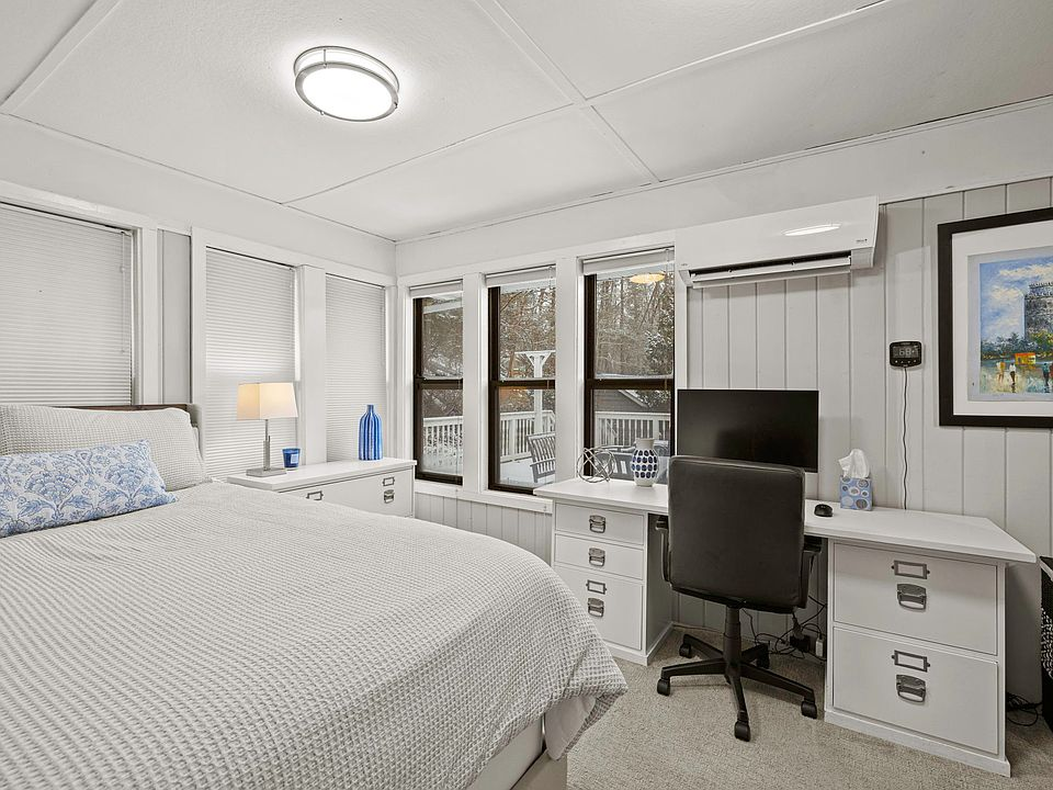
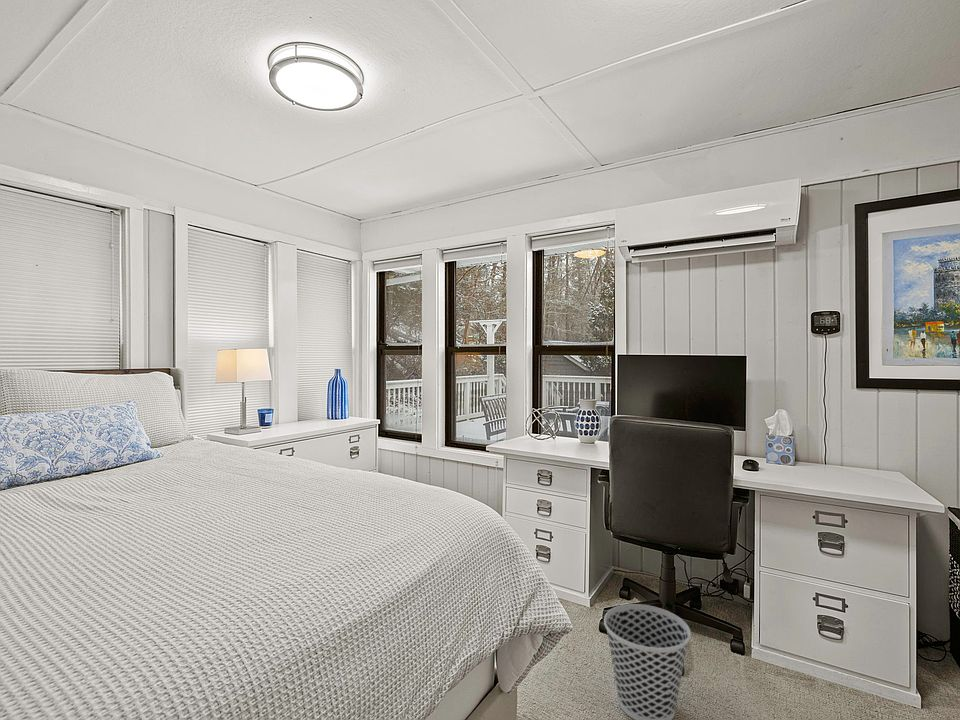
+ wastebasket [603,603,692,720]
